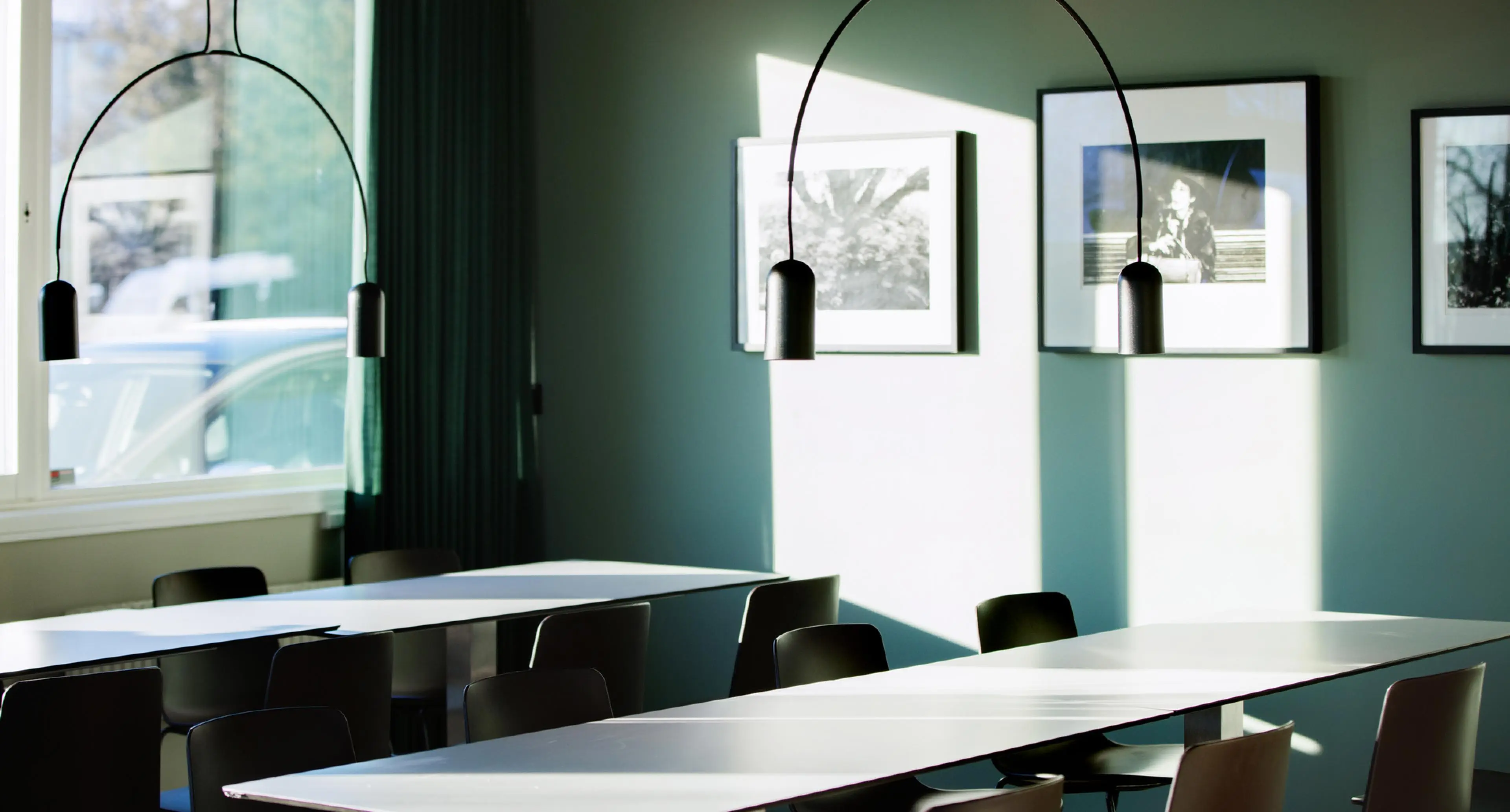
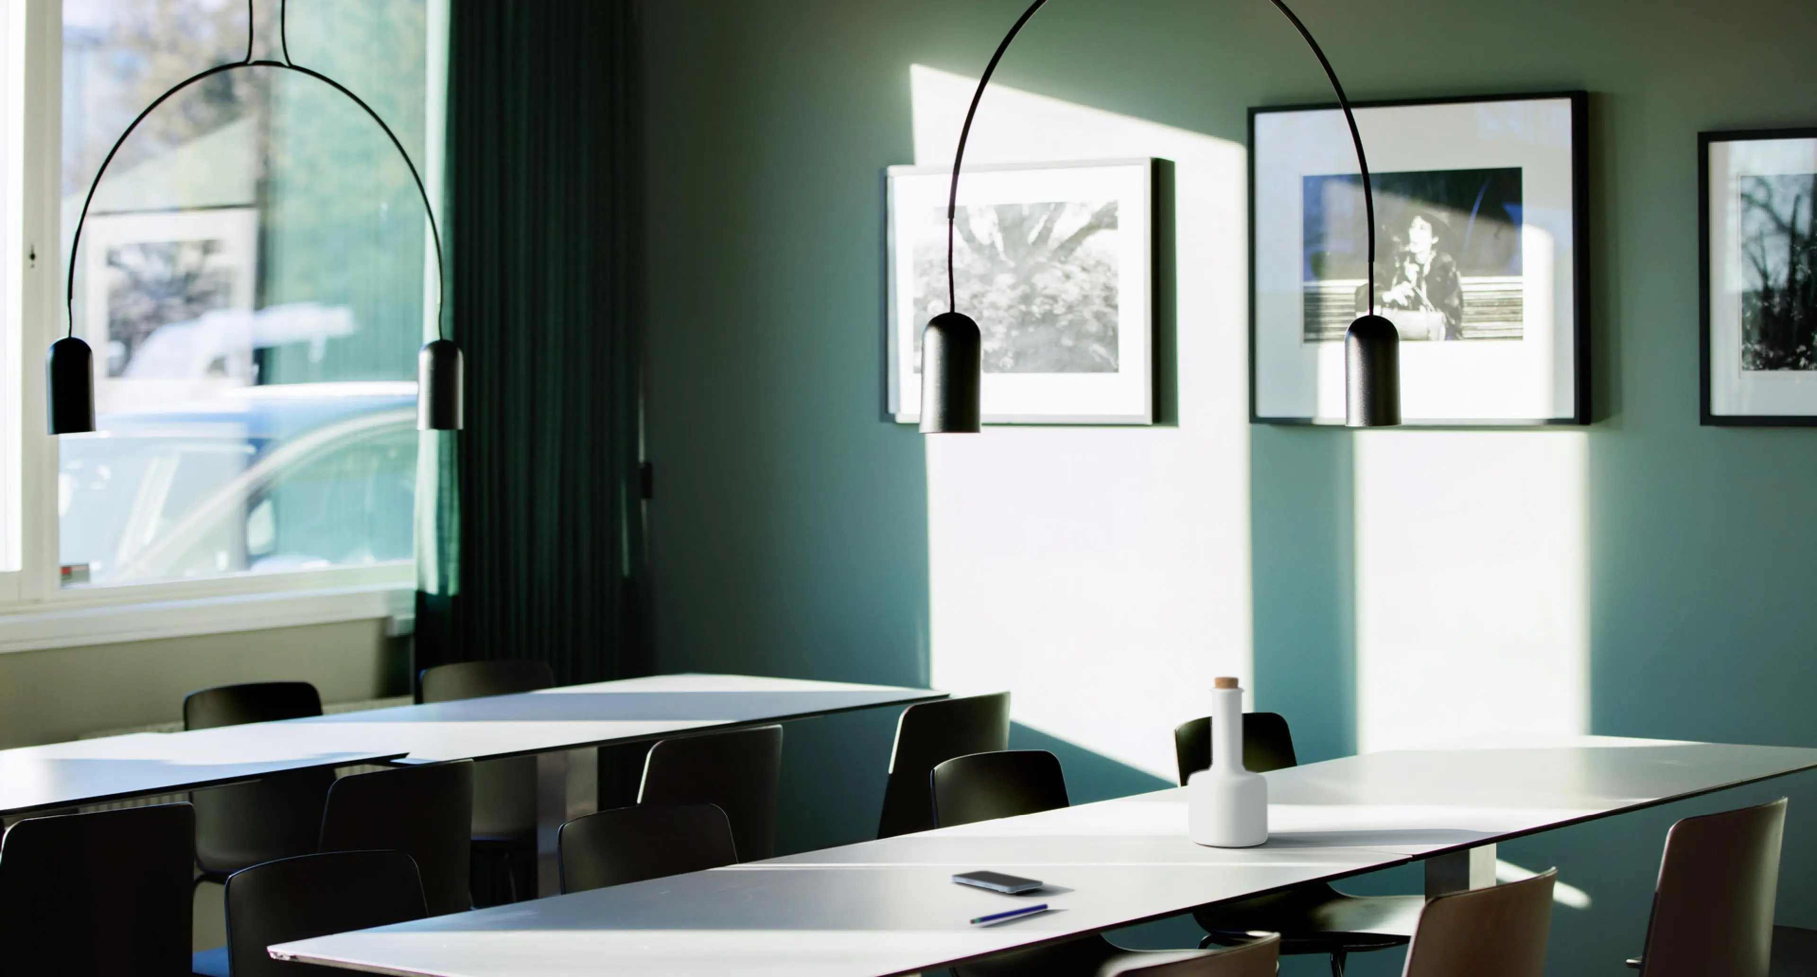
+ pen [969,904,1049,925]
+ smartphone [951,870,1043,894]
+ bottle [1188,676,1268,847]
